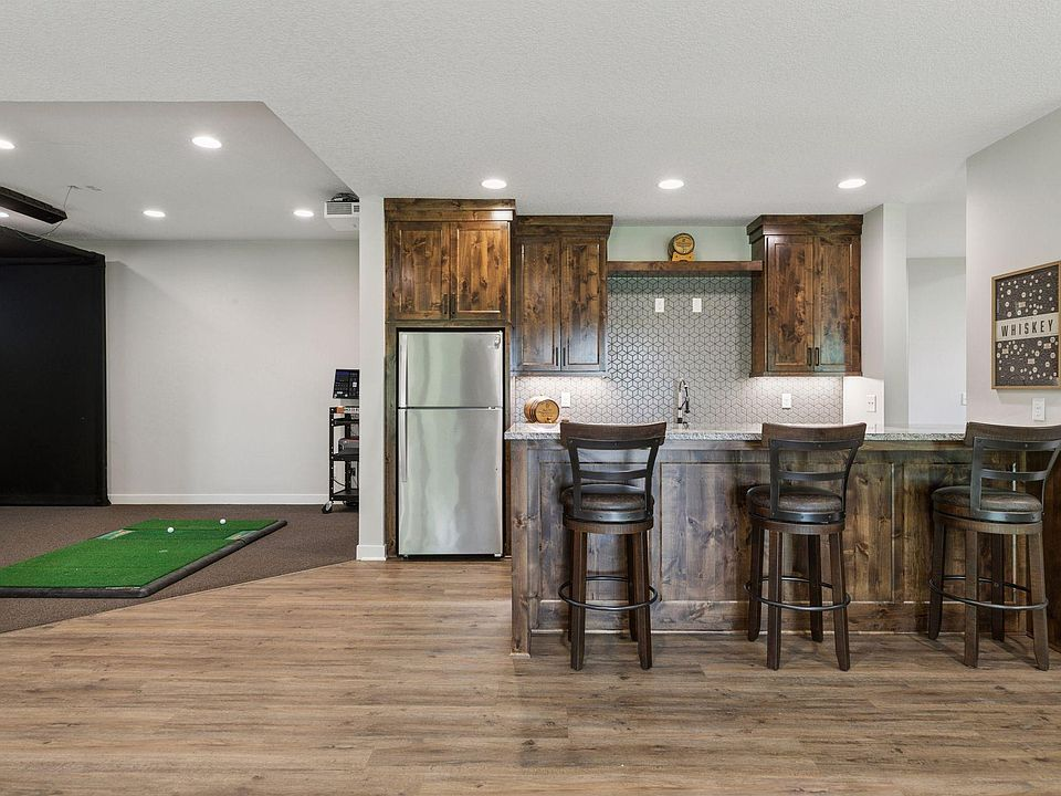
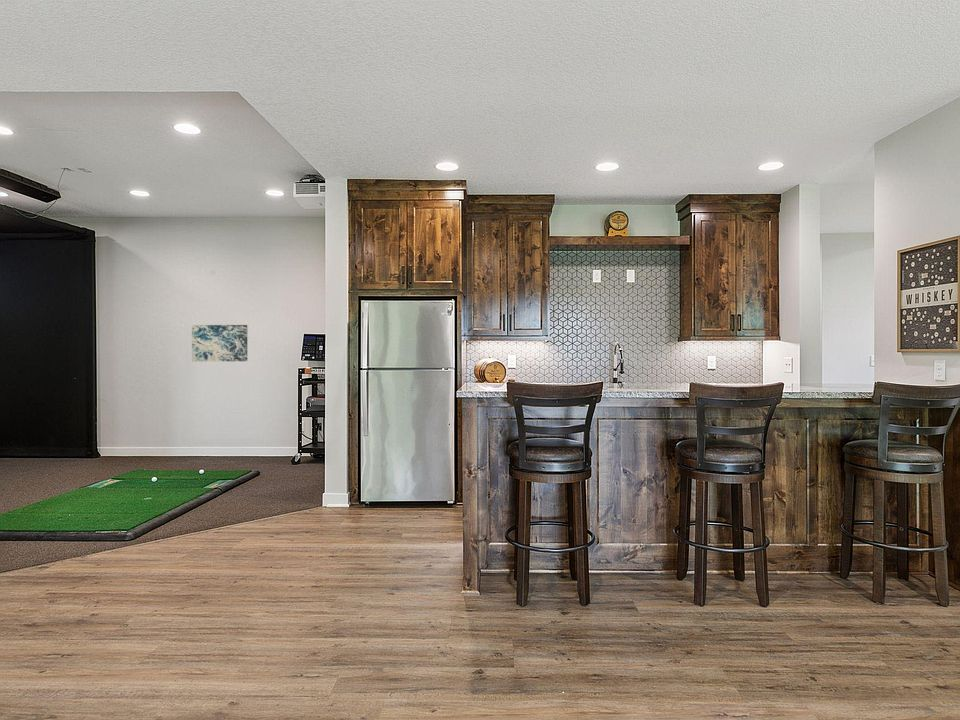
+ wall art [191,324,248,362]
